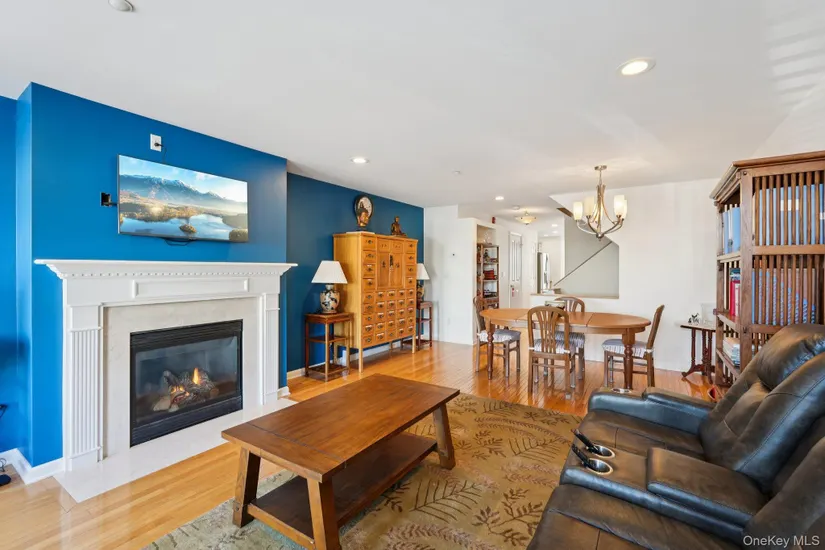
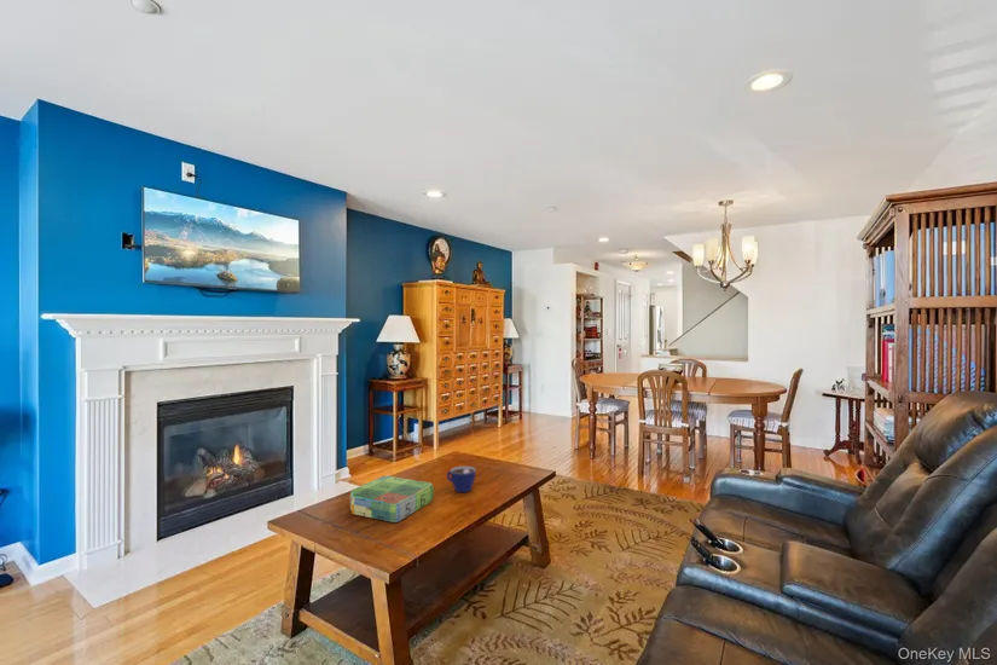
+ board game [349,475,435,524]
+ cup [446,465,477,493]
